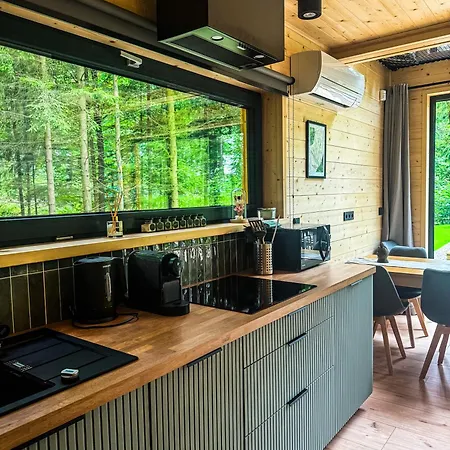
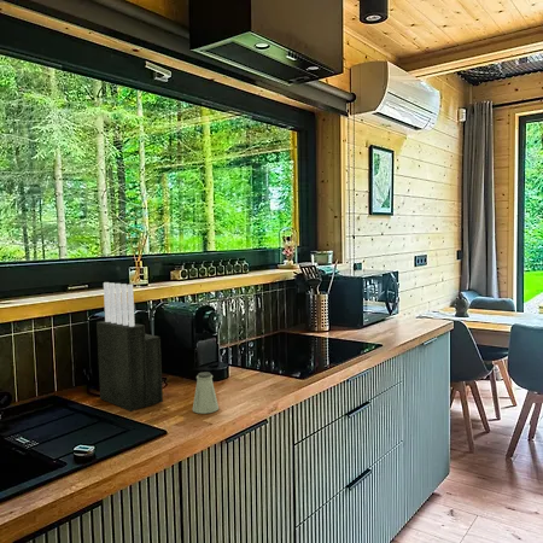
+ knife block [95,281,164,413]
+ saltshaker [192,370,220,415]
